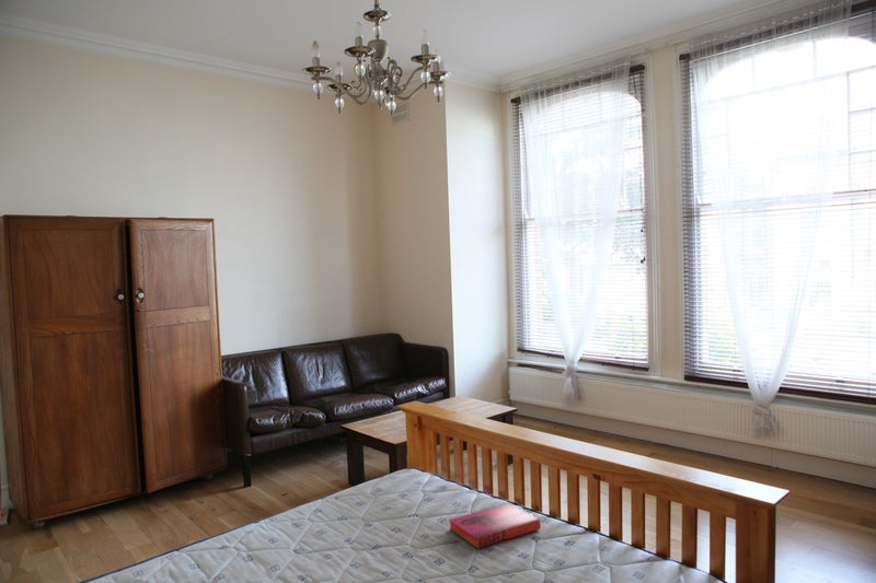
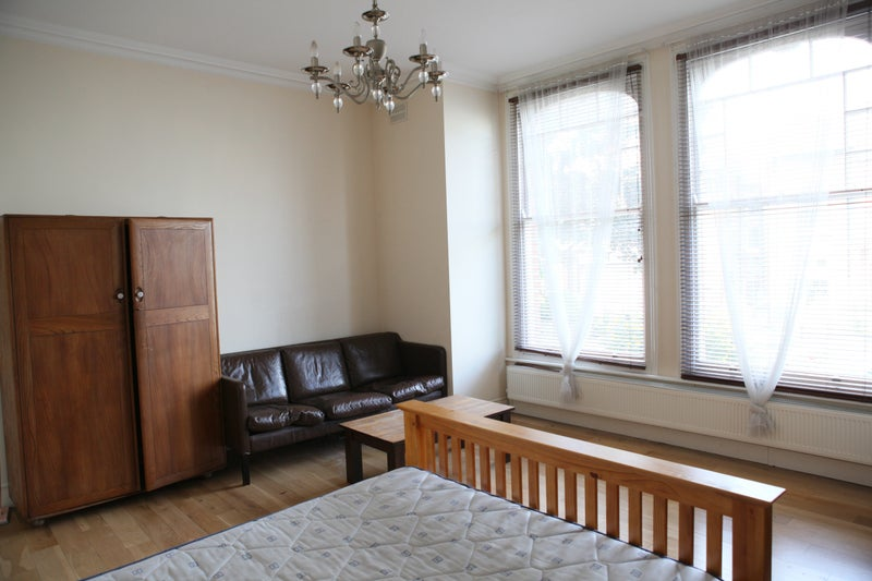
- hardback book [448,502,542,550]
